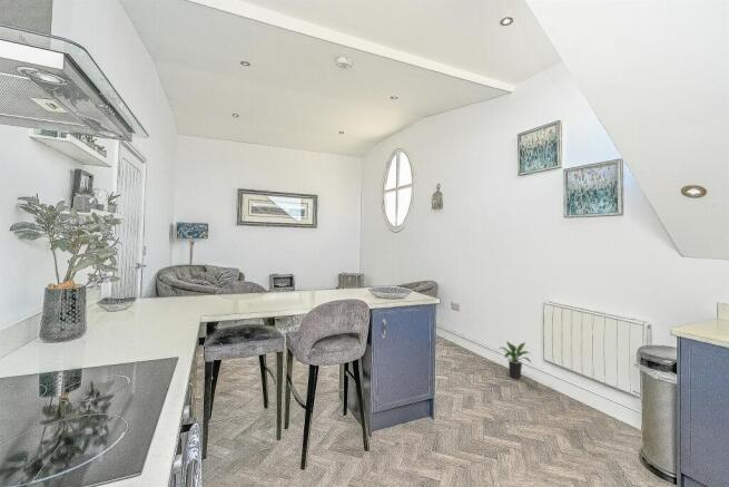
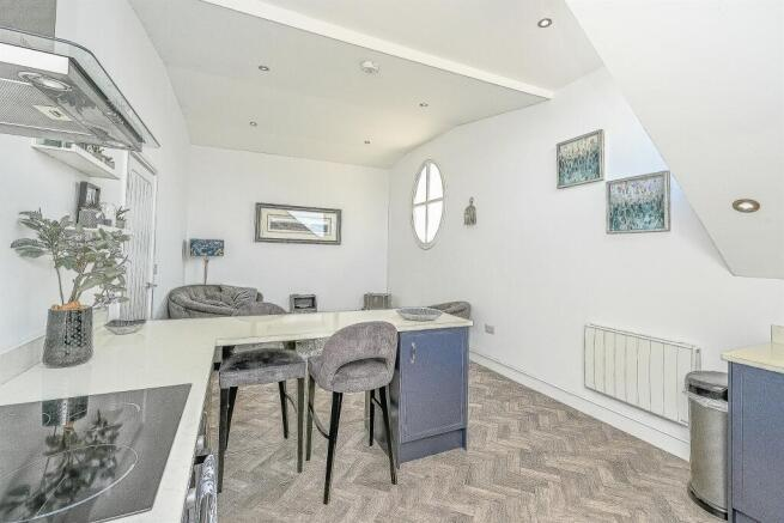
- potted plant [499,340,532,380]
